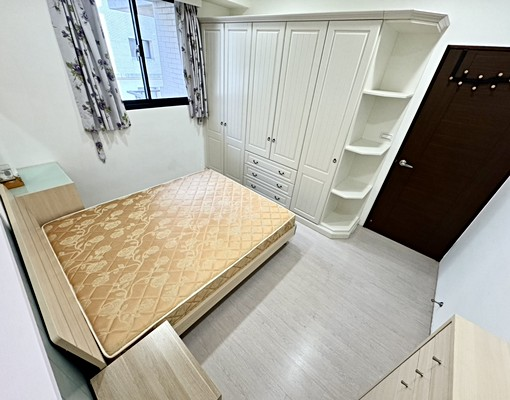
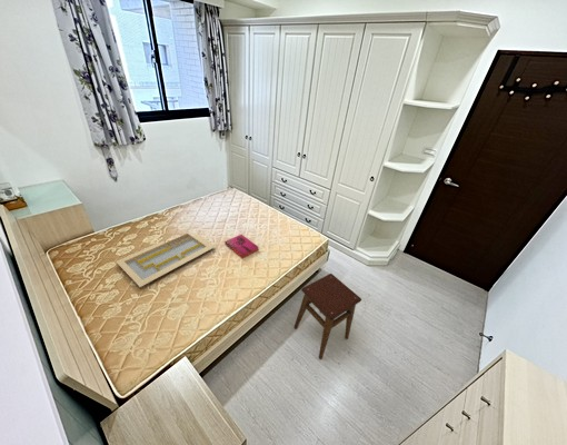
+ hardback book [223,234,260,259]
+ serving tray [115,233,217,288]
+ stool [294,273,362,360]
